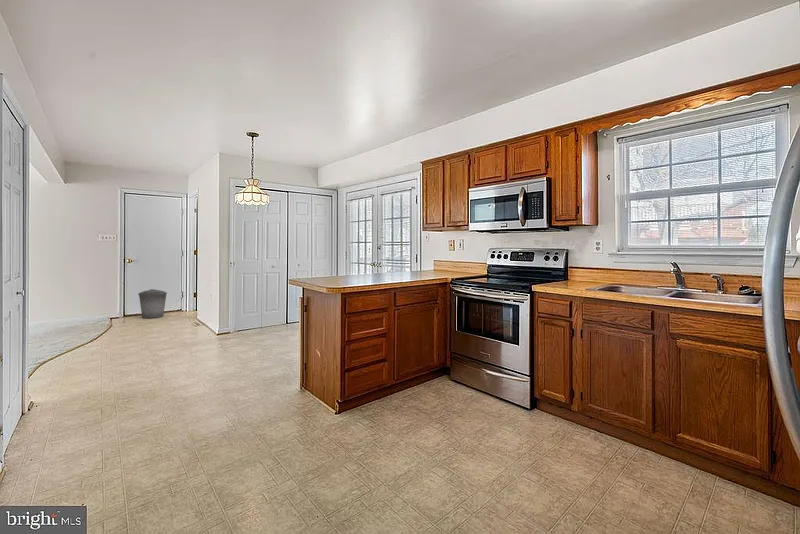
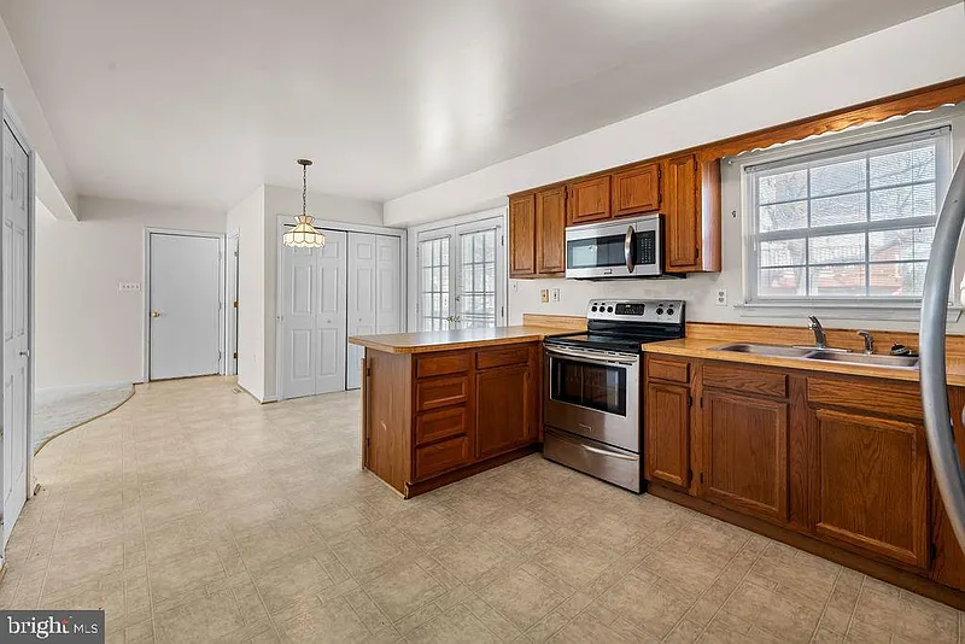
- trash can [137,288,168,319]
